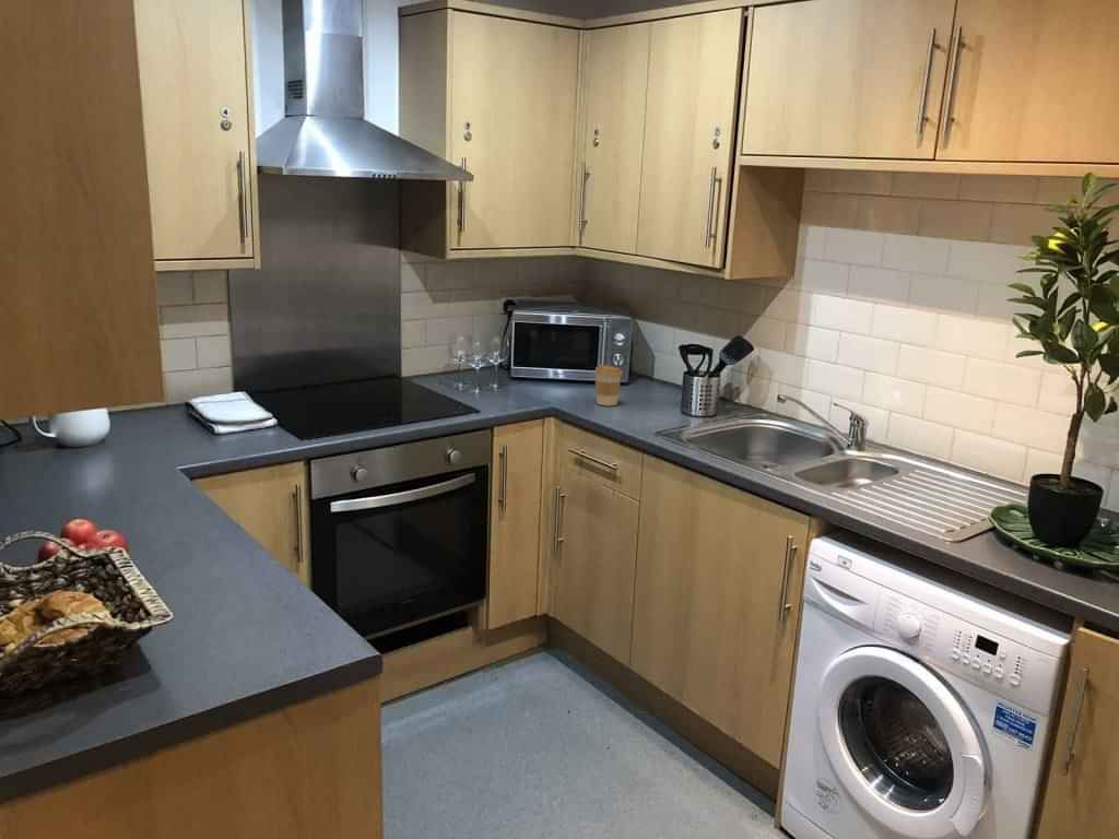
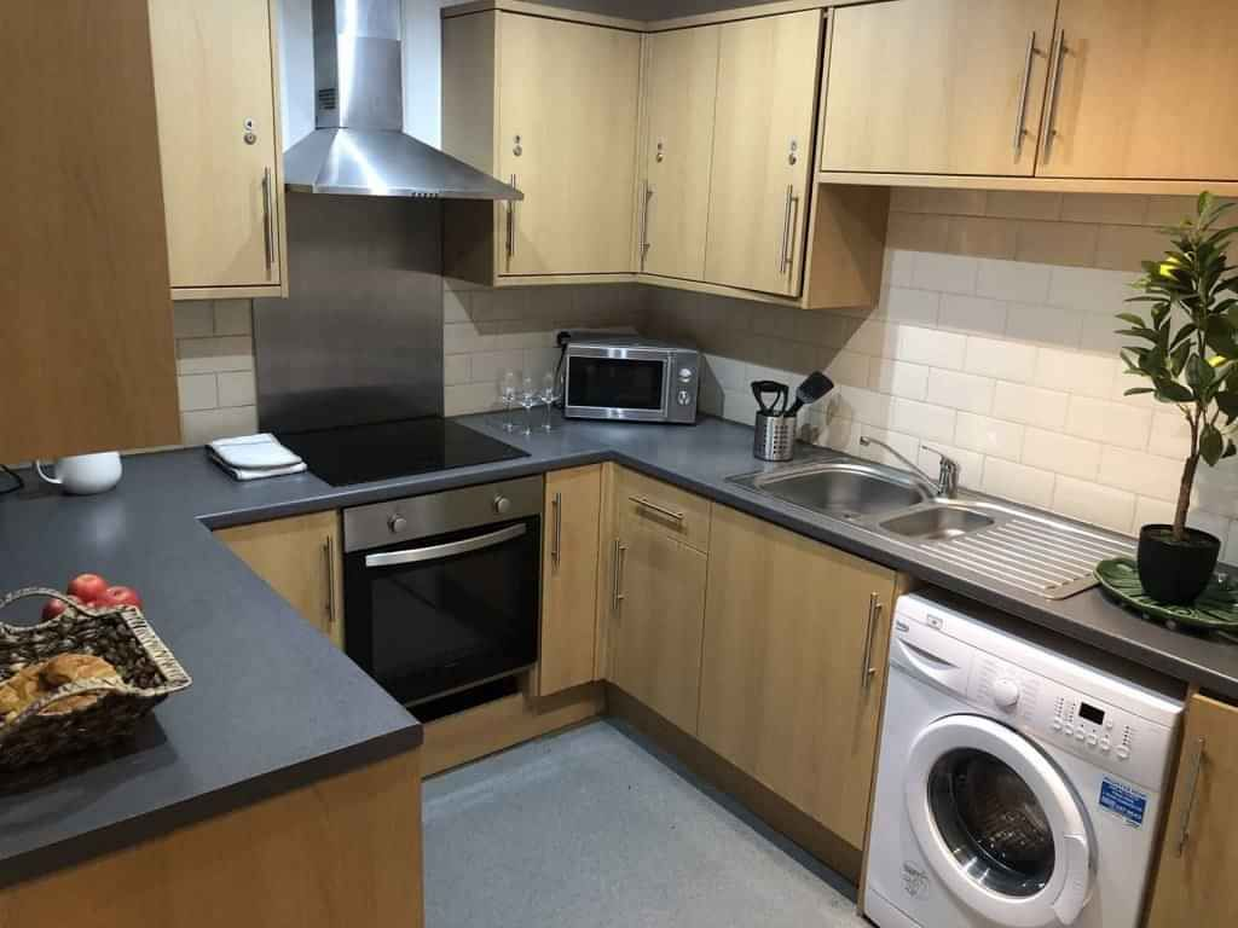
- coffee cup [593,364,623,406]
